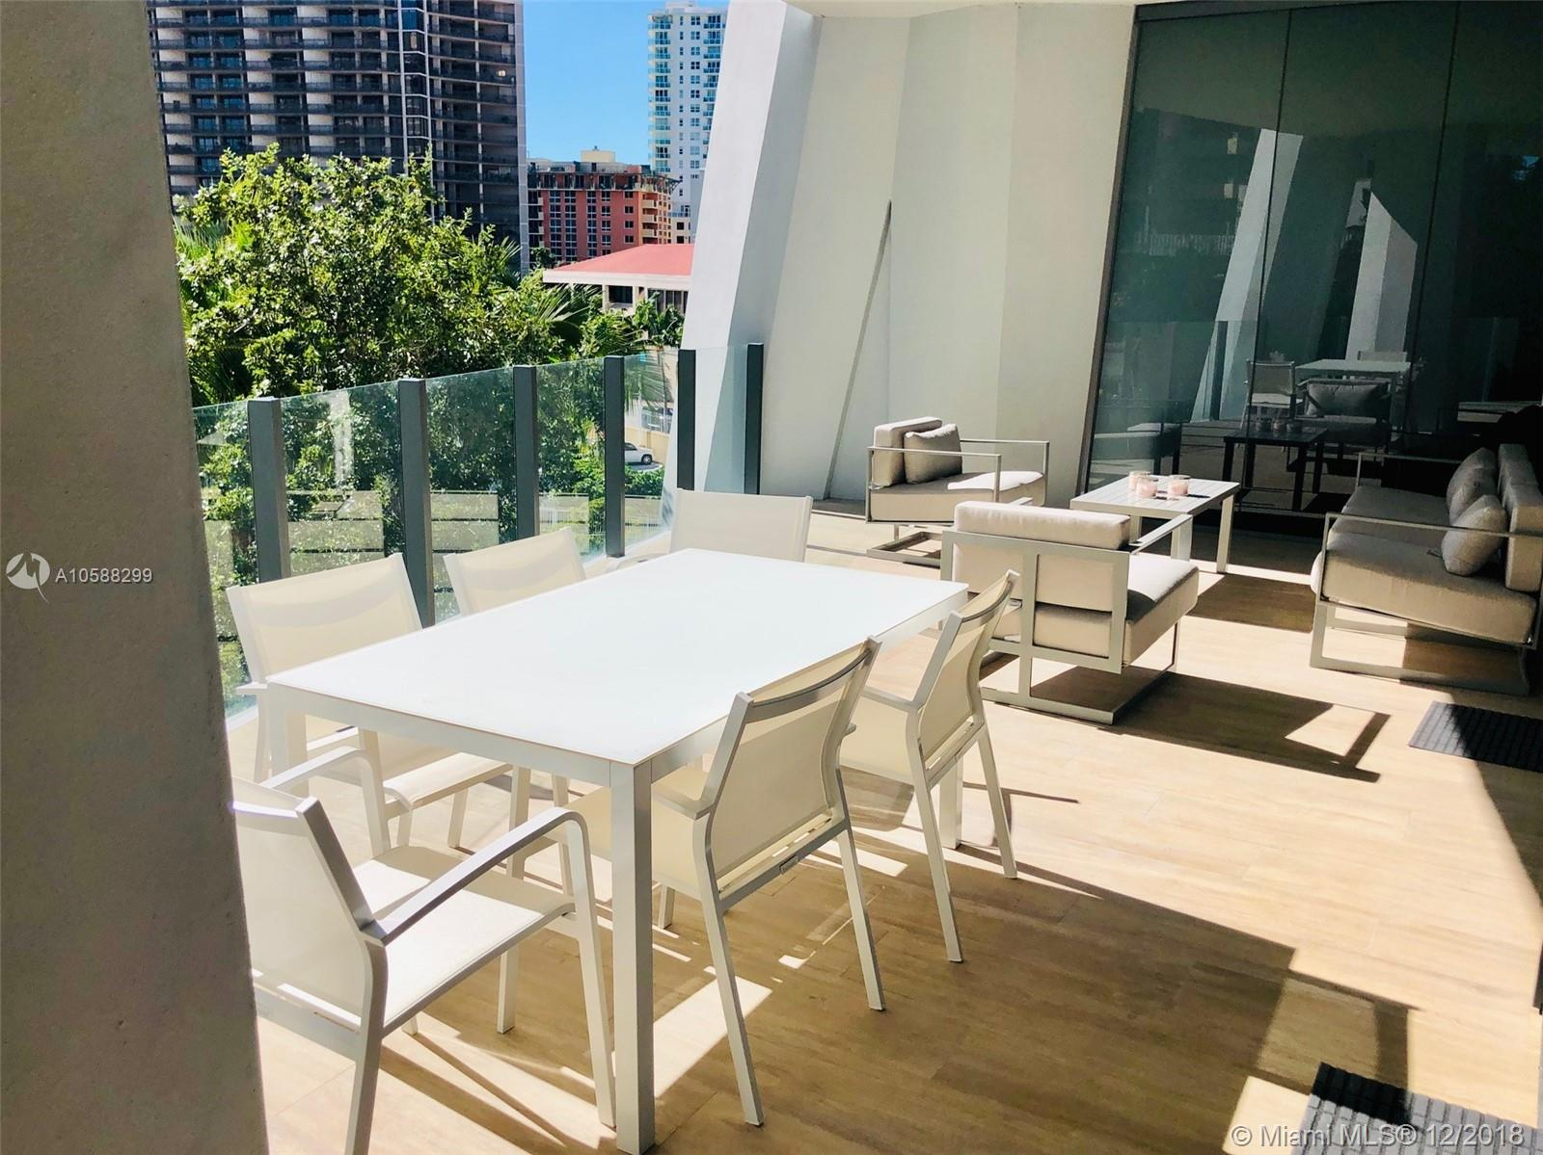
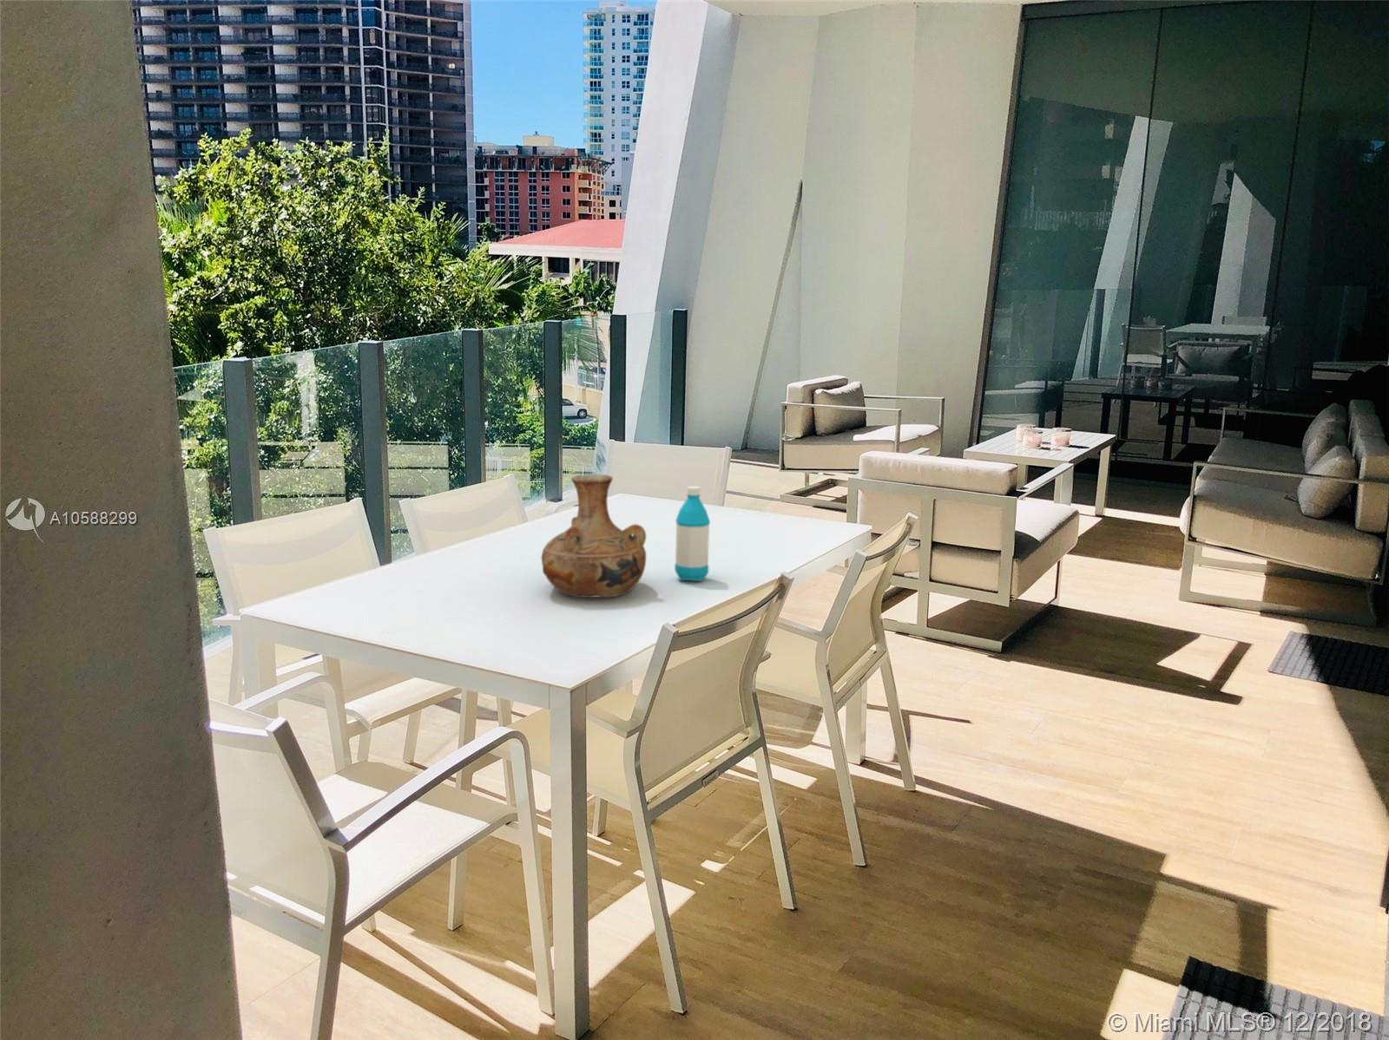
+ vase [540,474,647,599]
+ water bottle [673,486,711,582]
